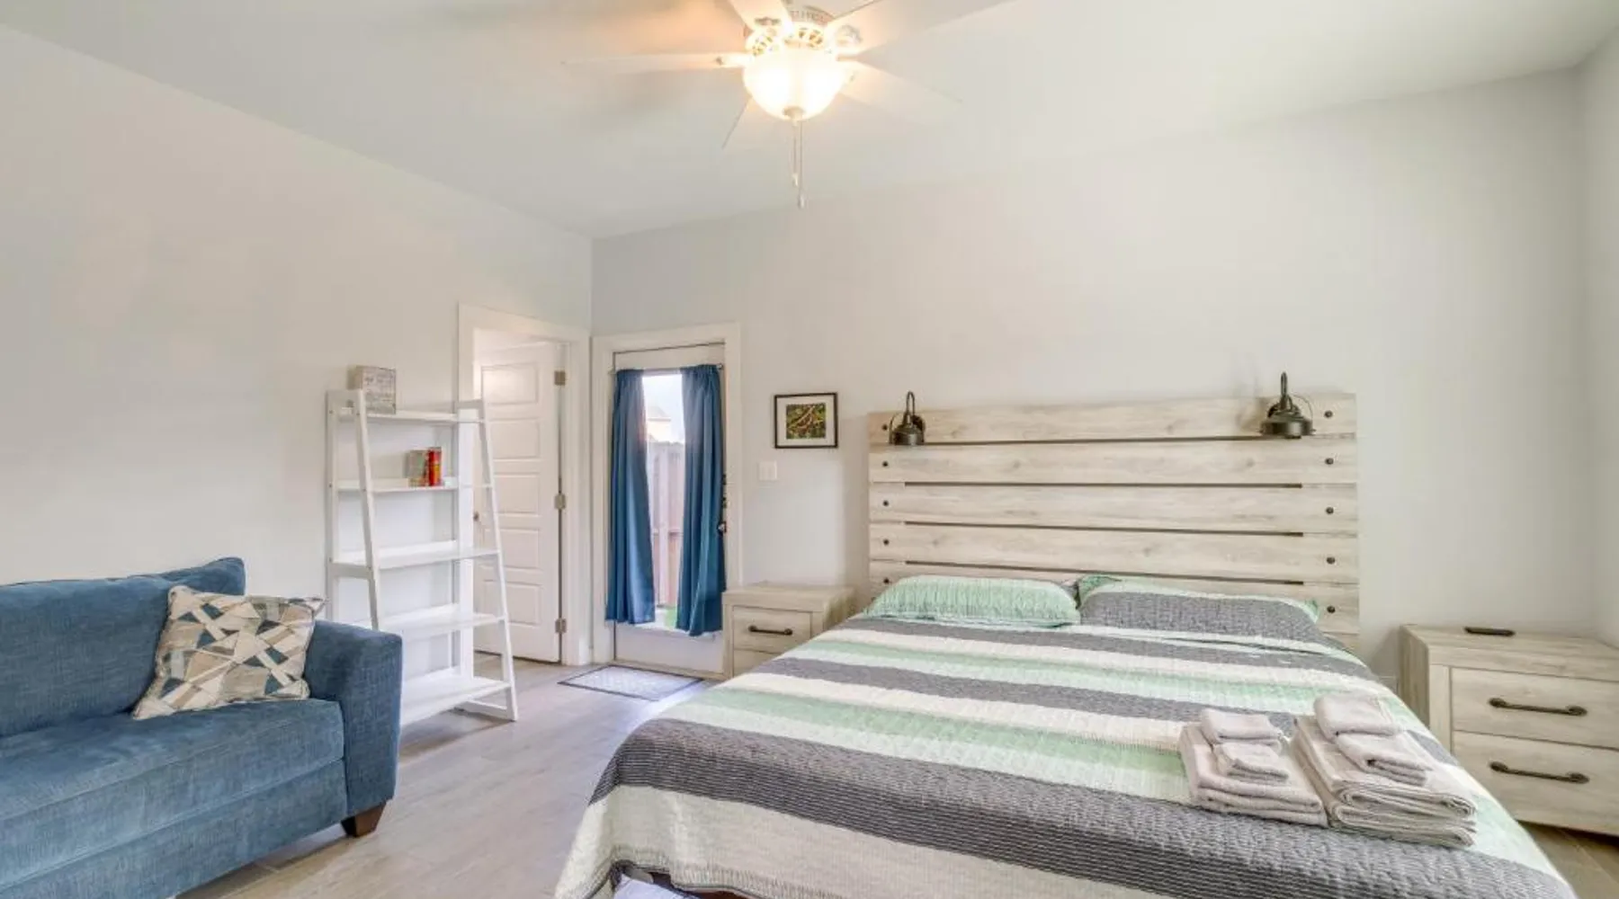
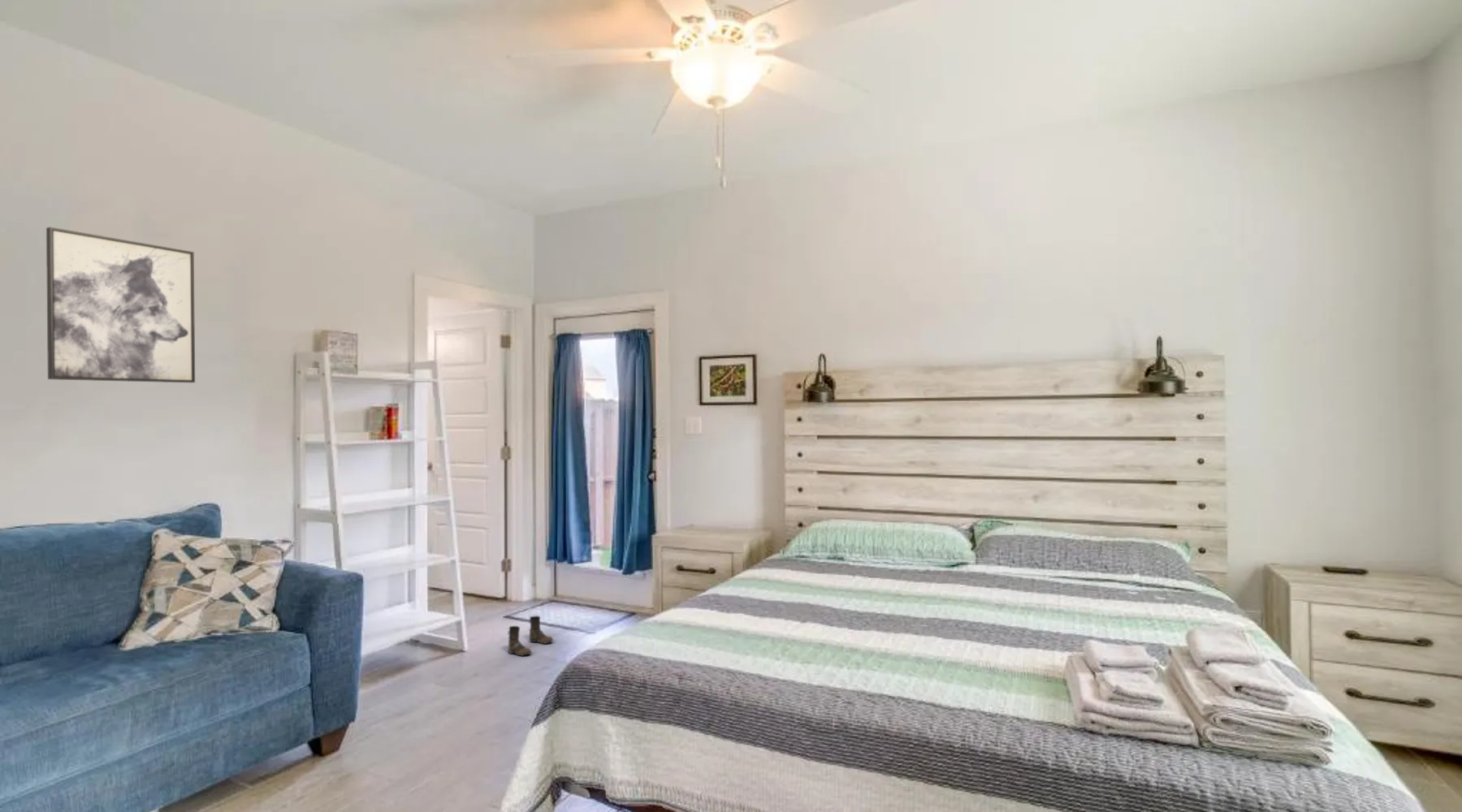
+ wall art [45,227,196,383]
+ boots [507,615,554,657]
